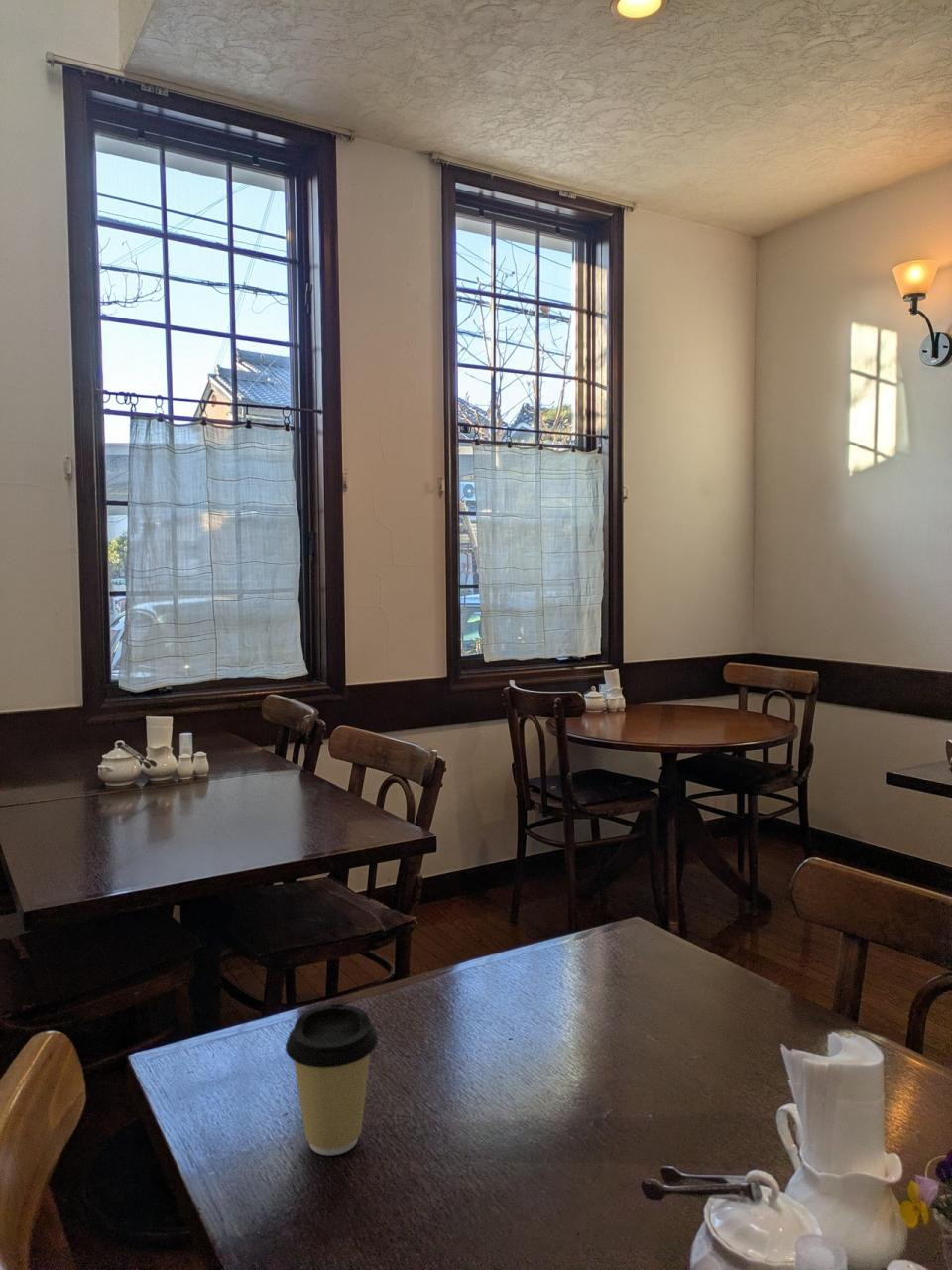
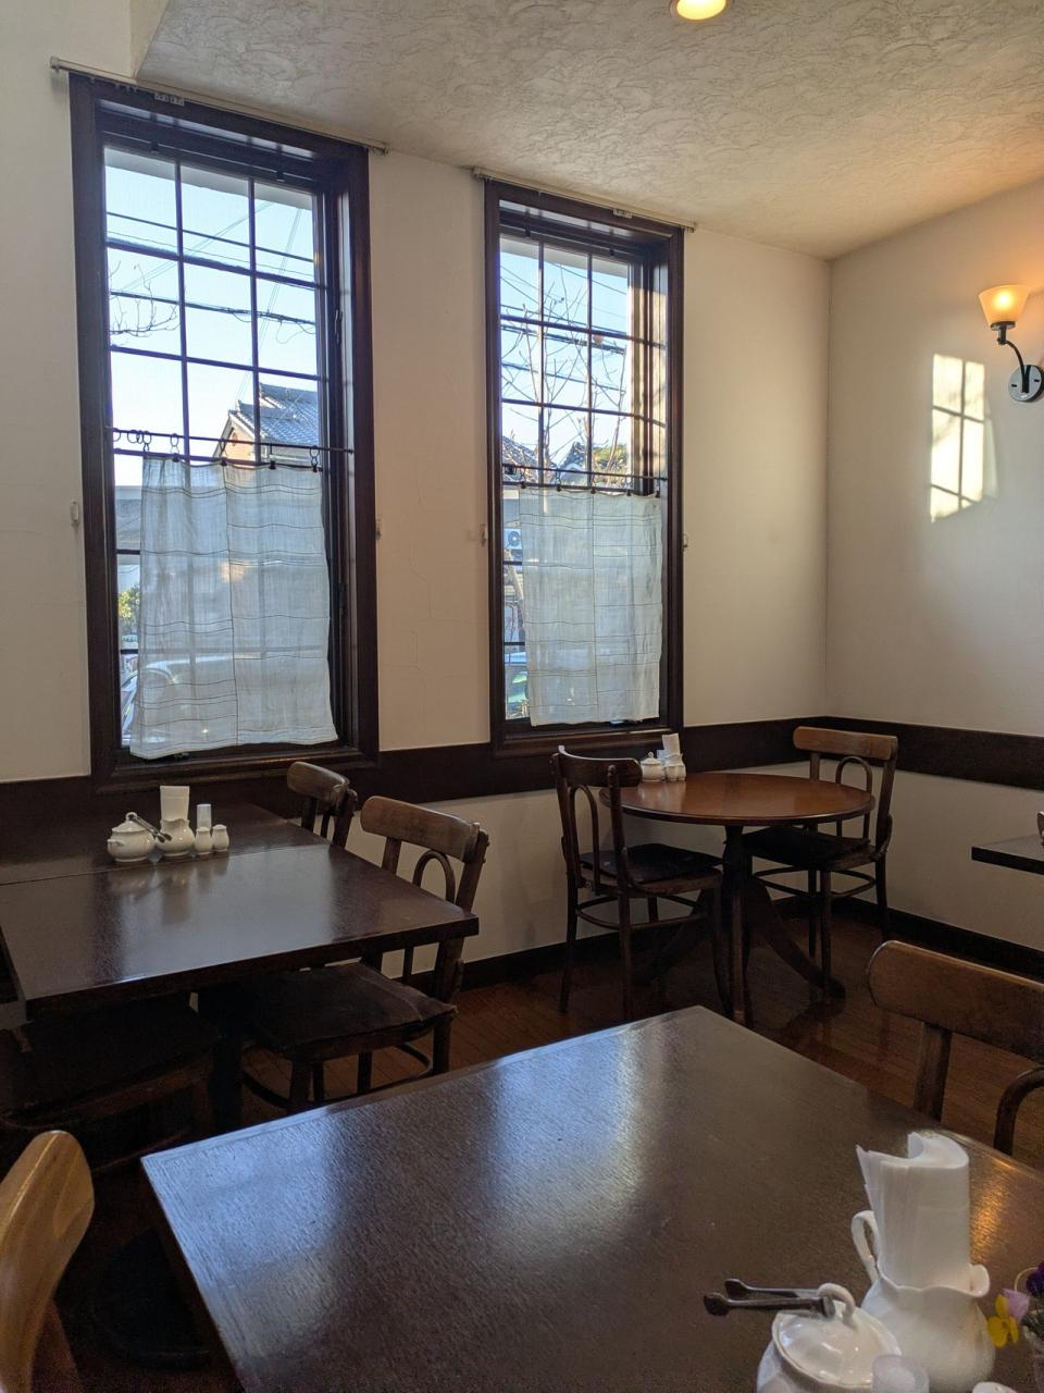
- coffee cup [285,1003,379,1156]
